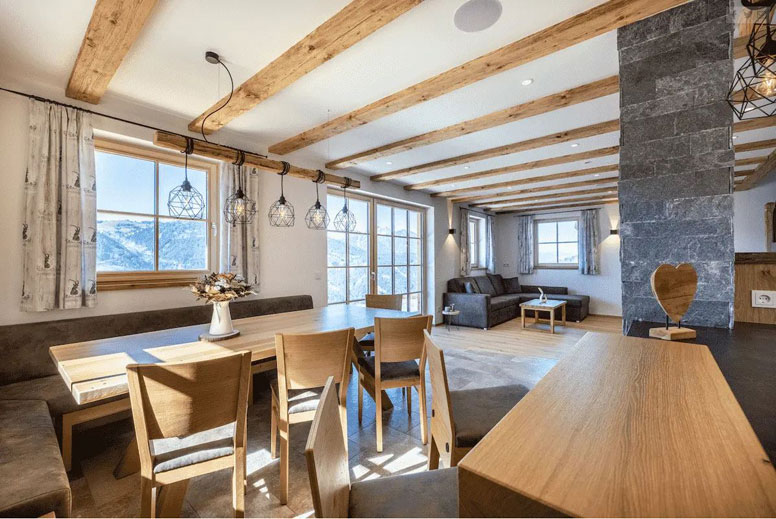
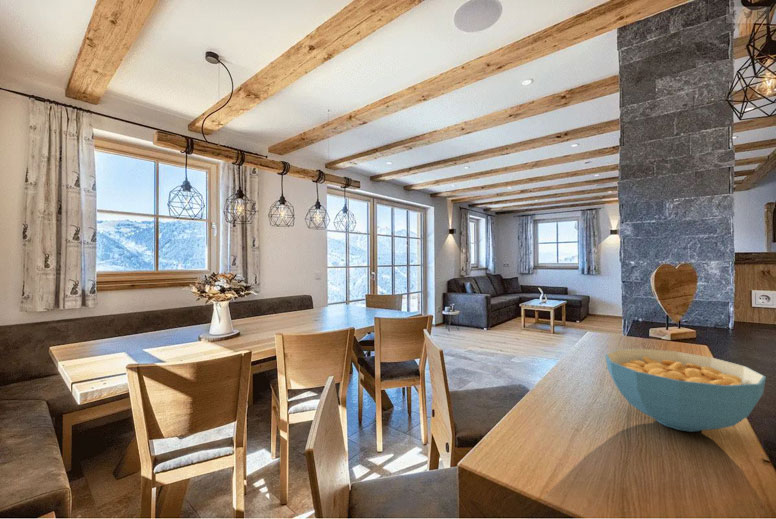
+ cereal bowl [604,348,767,433]
